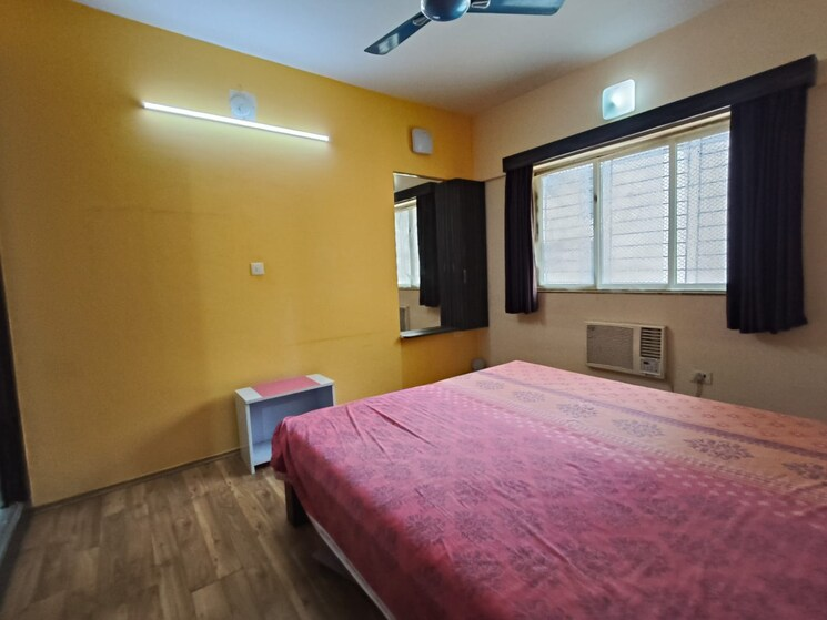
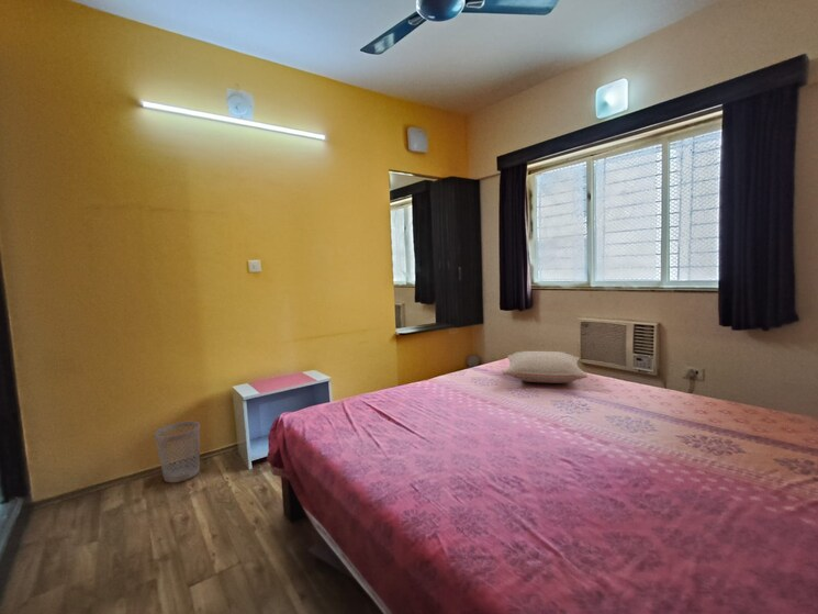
+ wastebasket [154,421,201,483]
+ pillow [502,350,589,384]
